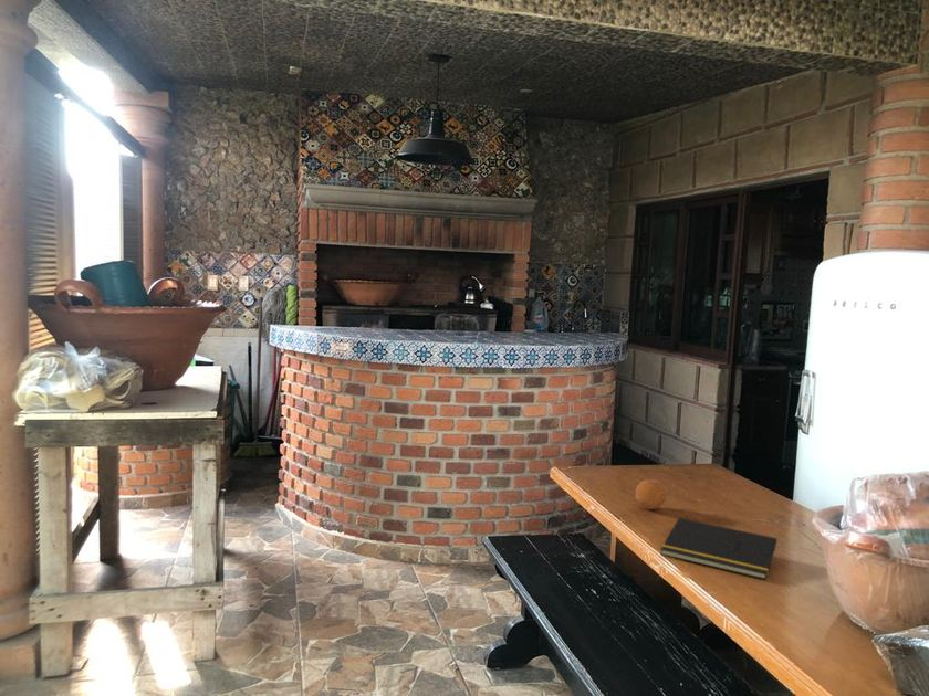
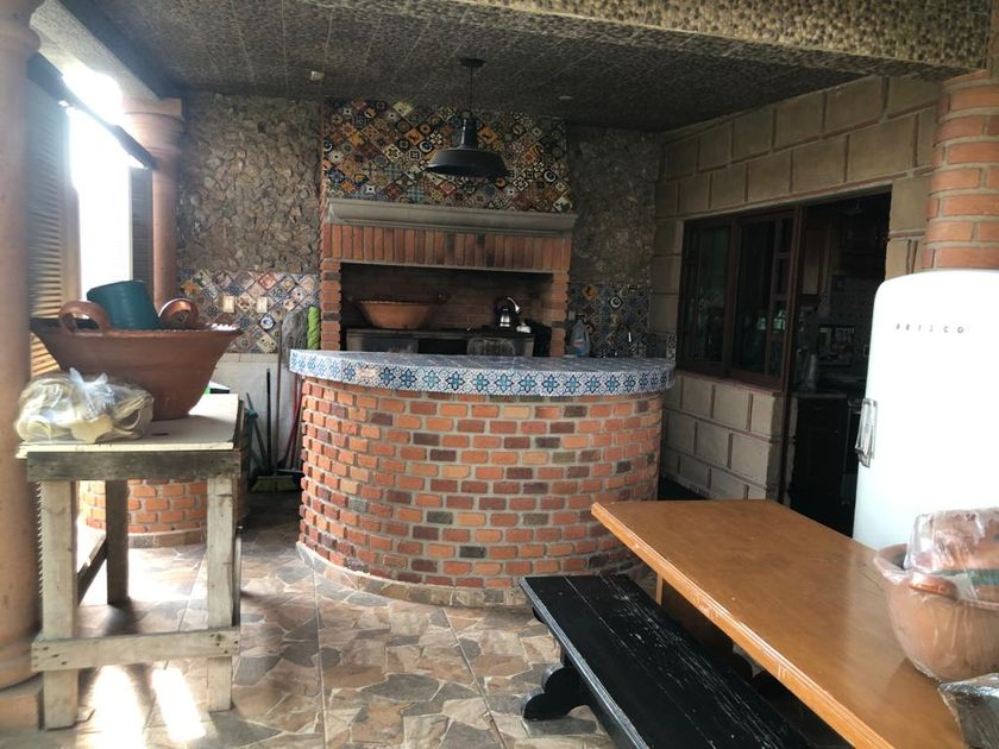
- fruit [635,478,667,510]
- notepad [659,517,779,581]
